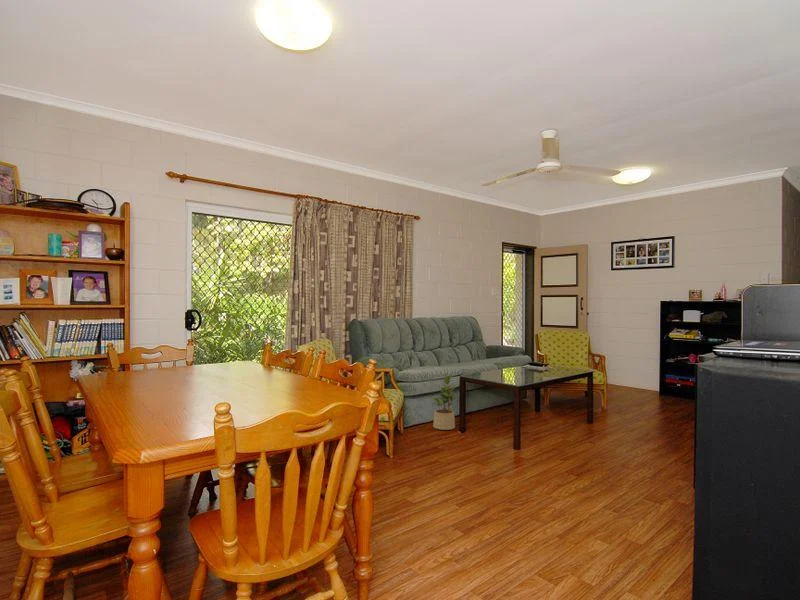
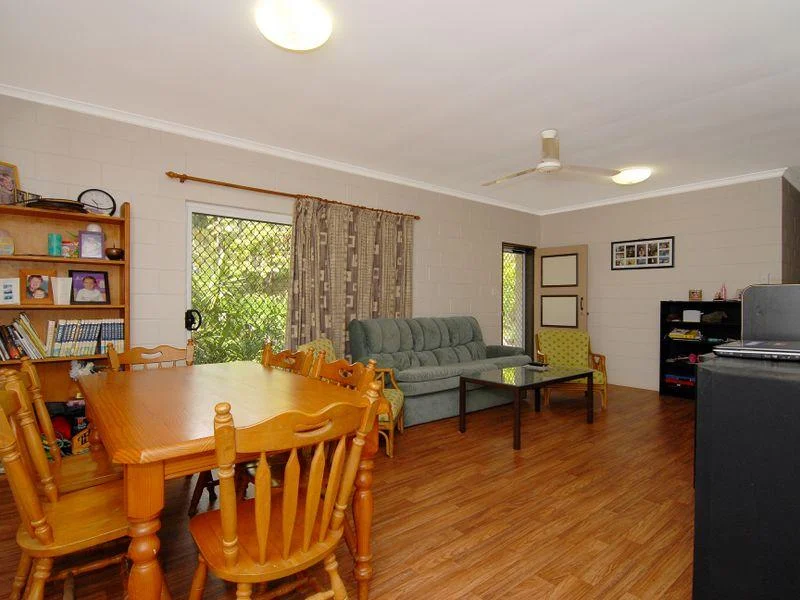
- potted plant [431,373,460,431]
